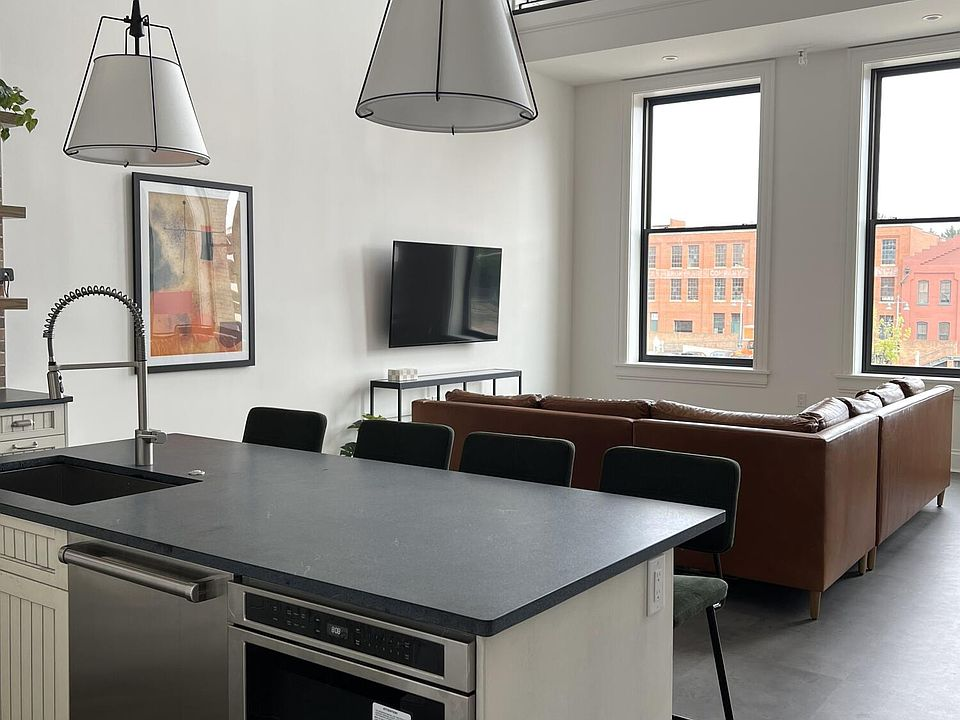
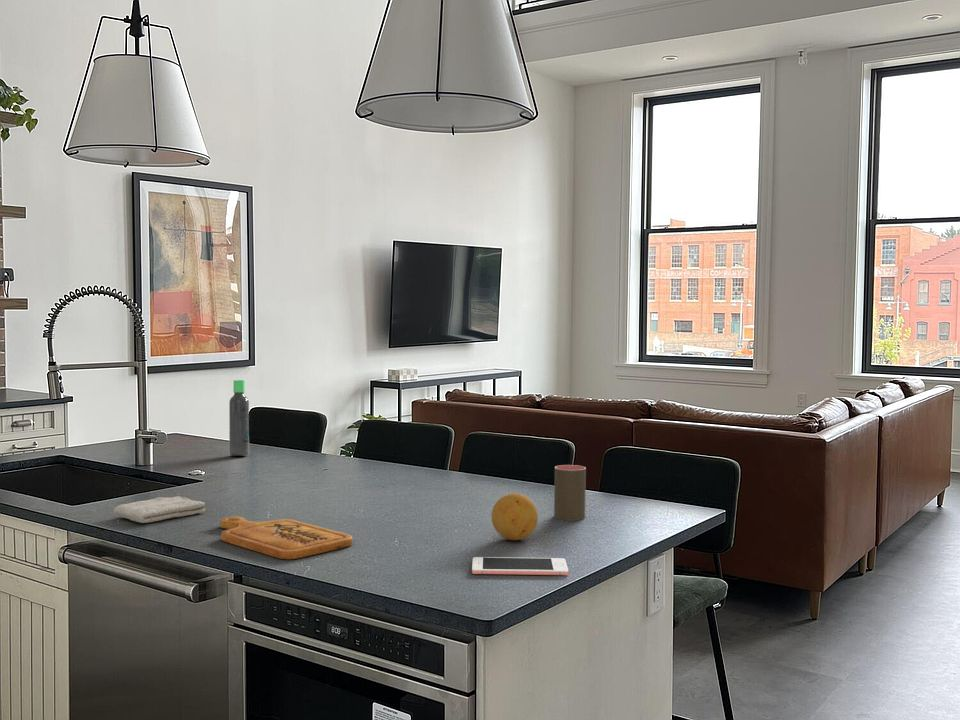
+ cutting board [219,516,353,560]
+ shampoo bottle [228,379,250,457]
+ cup [553,464,587,522]
+ fruit [491,492,539,541]
+ washcloth [112,495,206,524]
+ cell phone [471,556,569,576]
